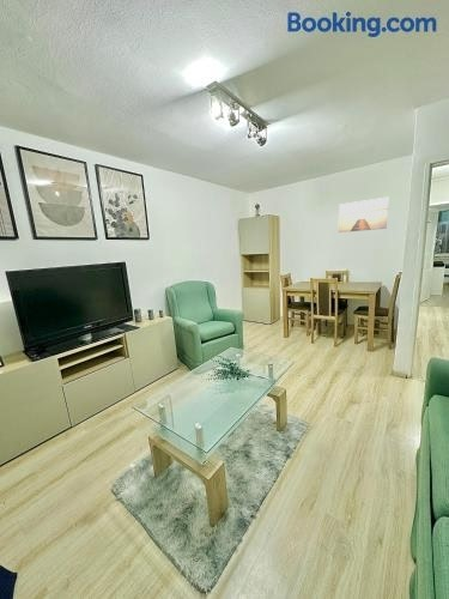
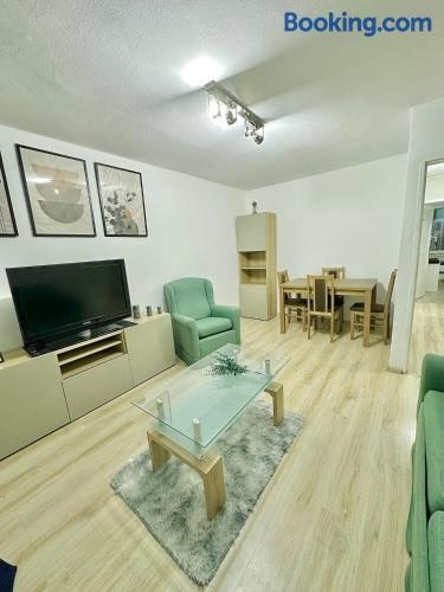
- wall art [338,196,389,234]
